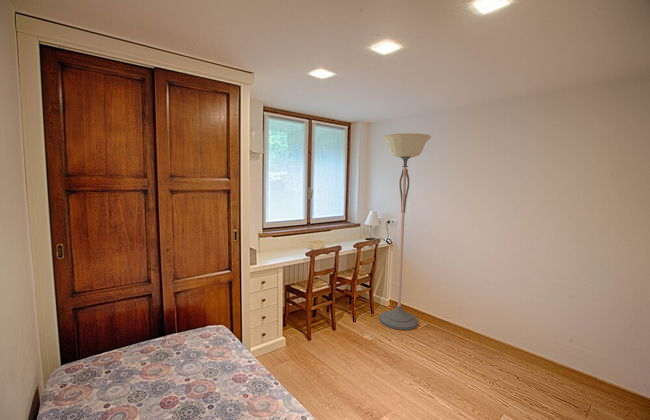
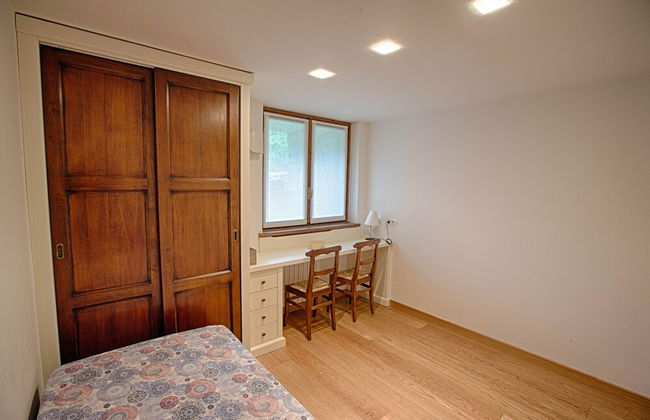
- floor lamp [378,132,432,331]
